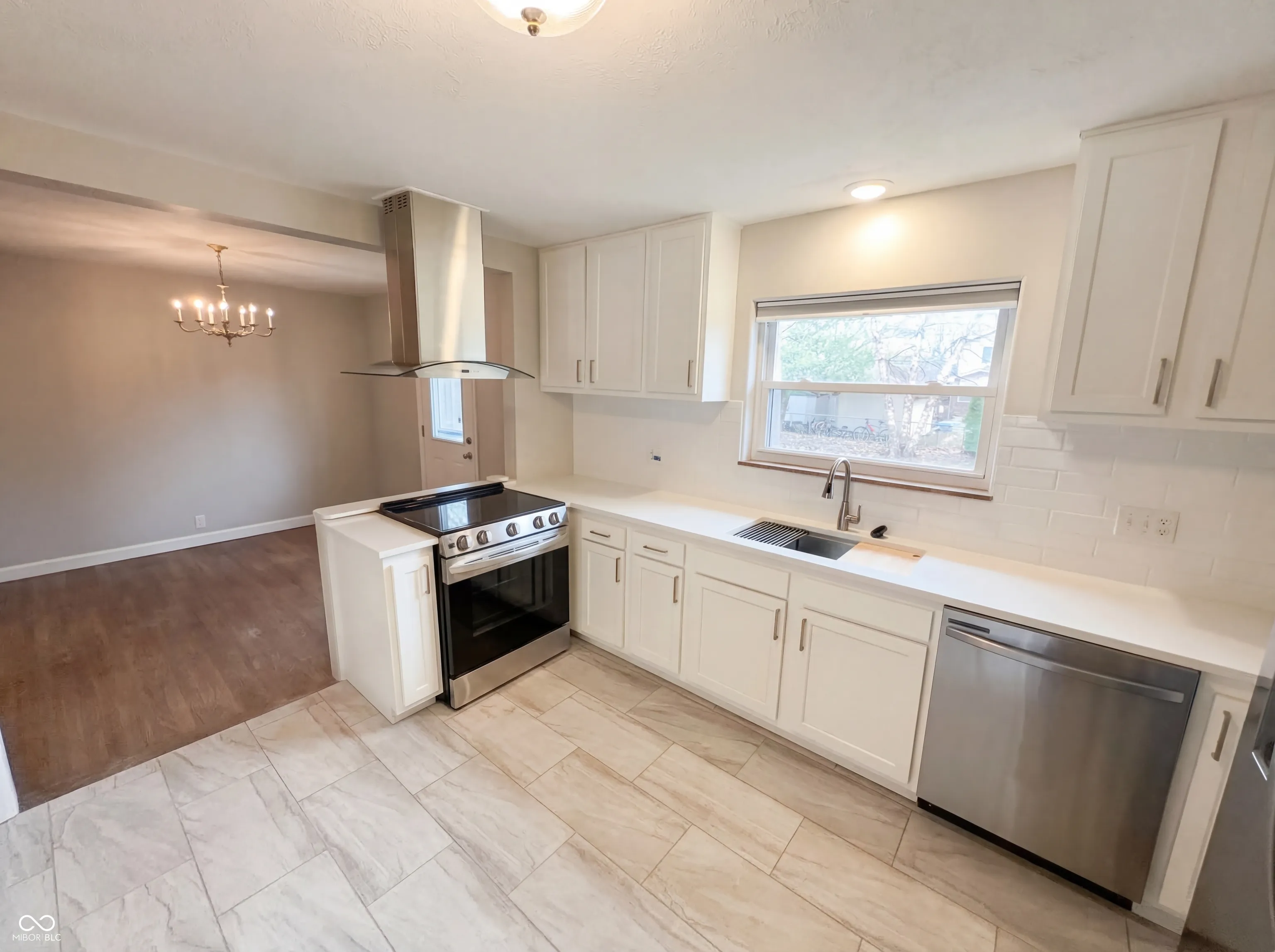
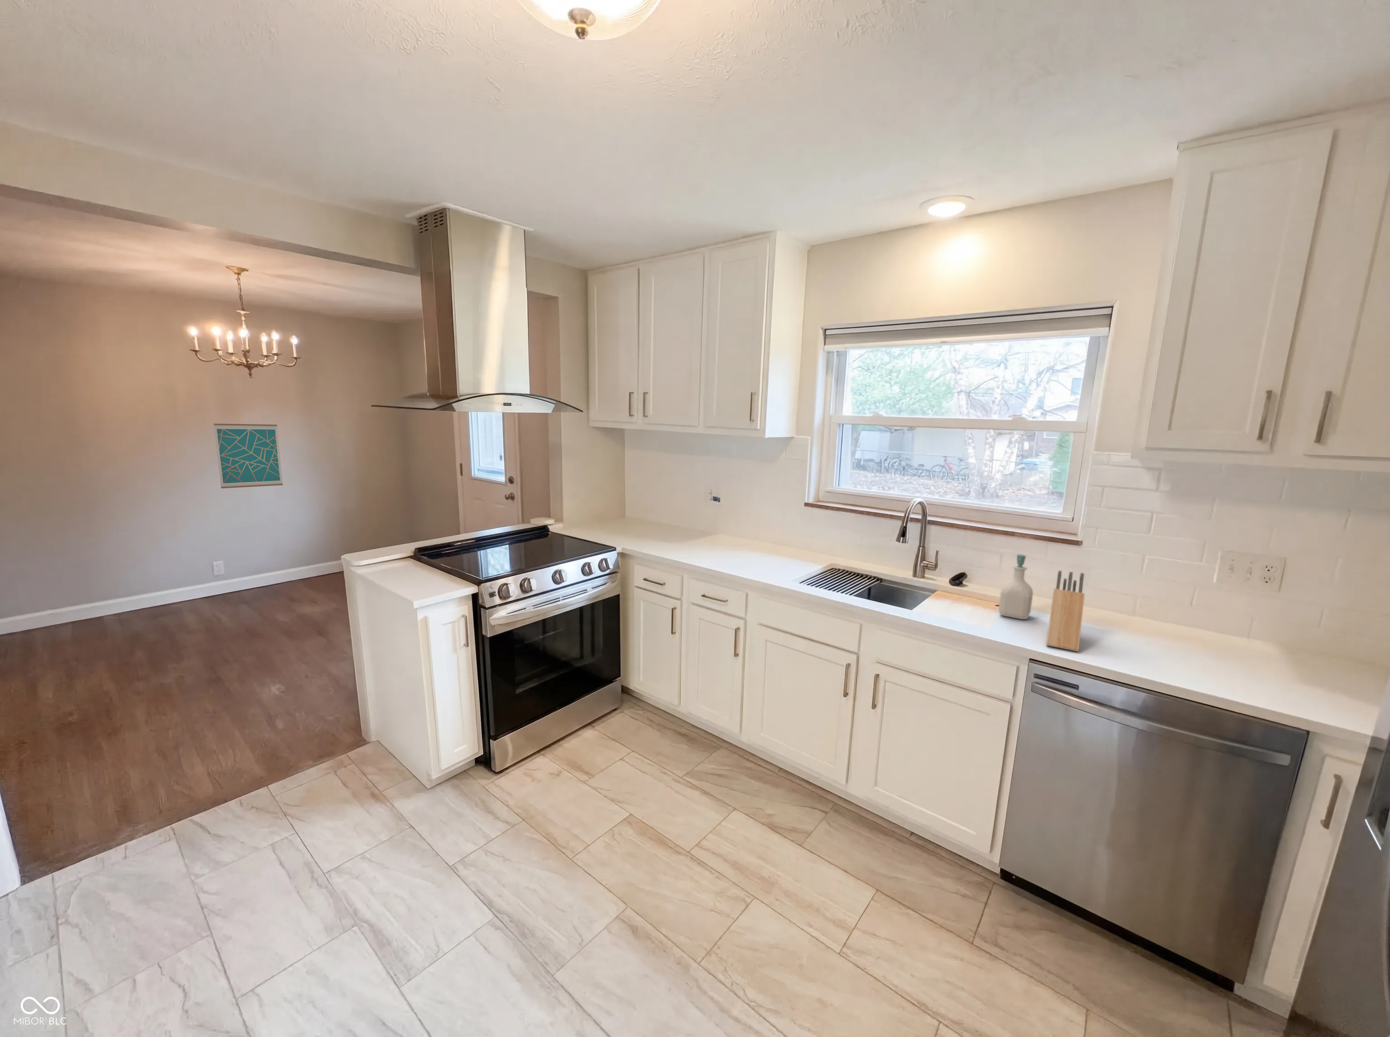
+ soap bottle [999,553,1034,620]
+ knife block [1045,570,1085,652]
+ wall art [213,423,283,489]
